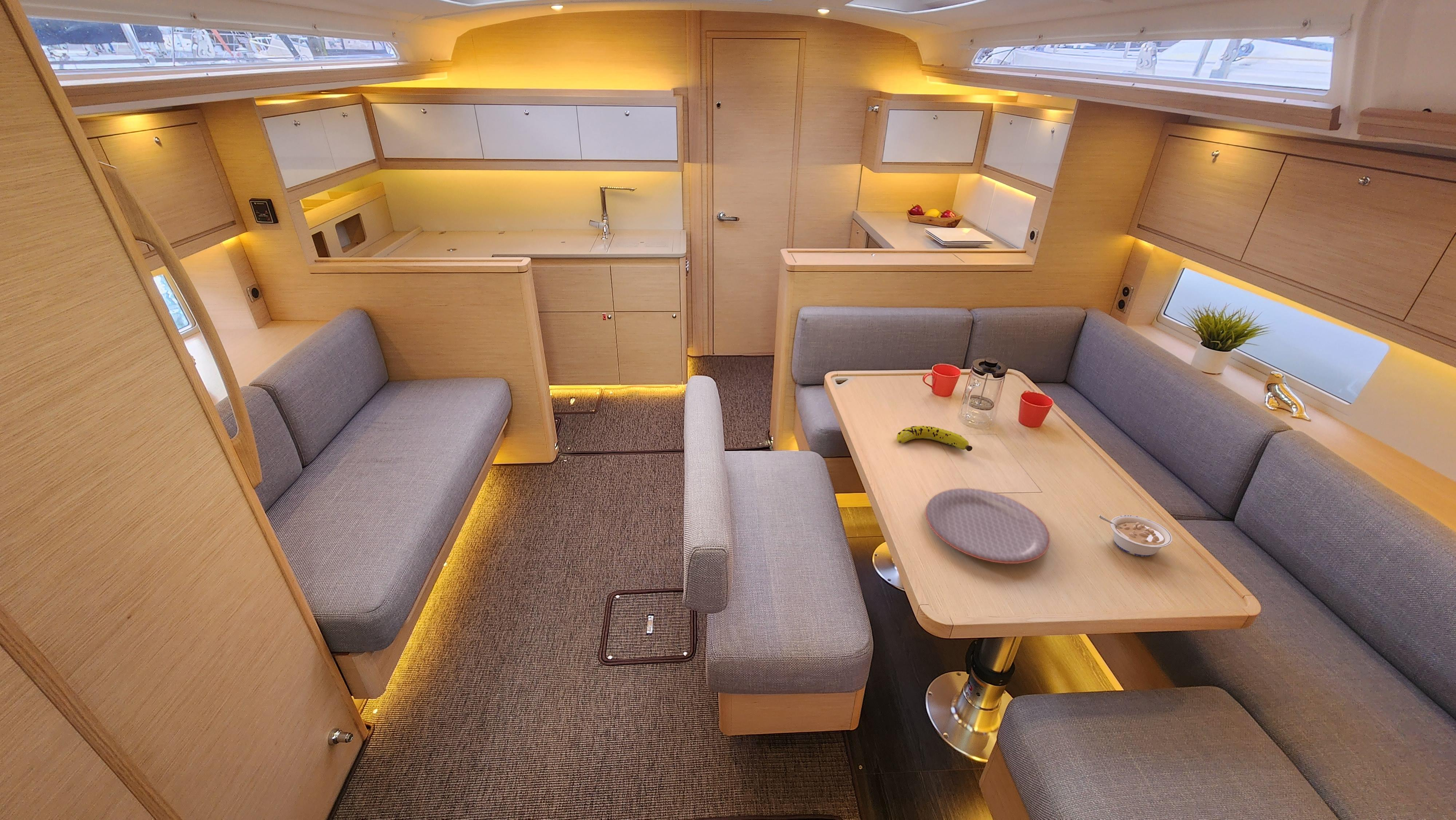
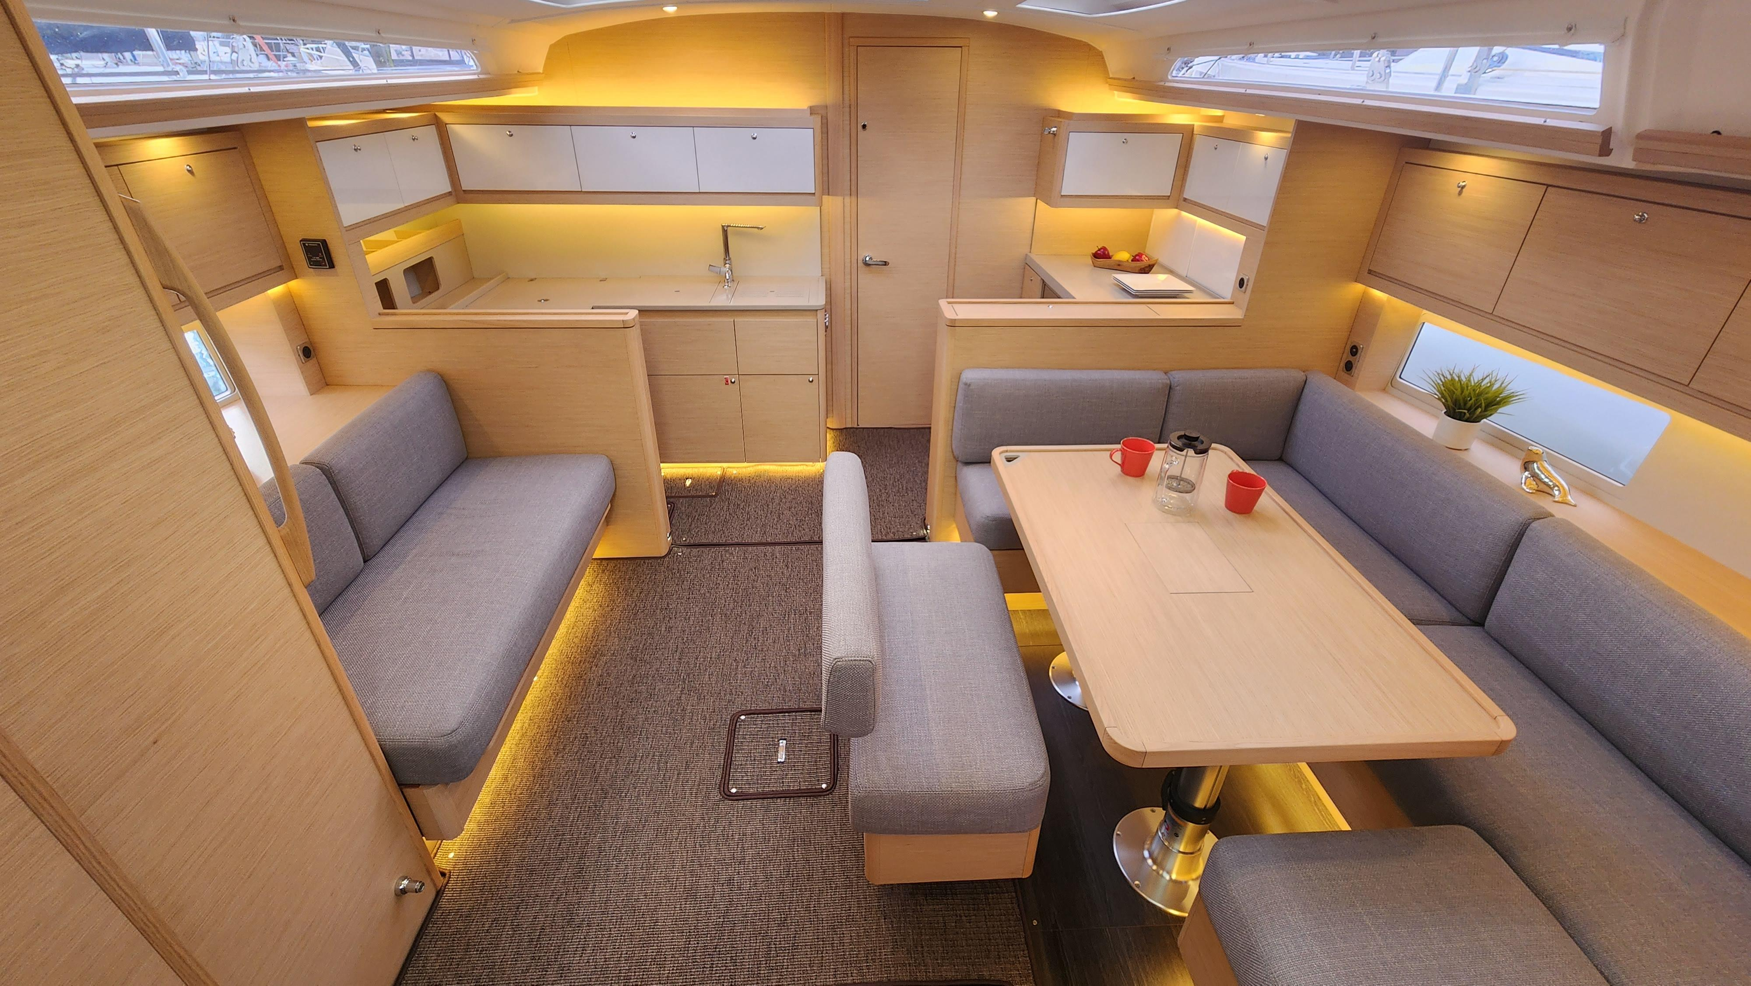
- fruit [896,425,973,452]
- legume [1099,515,1173,557]
- plate [925,488,1051,564]
